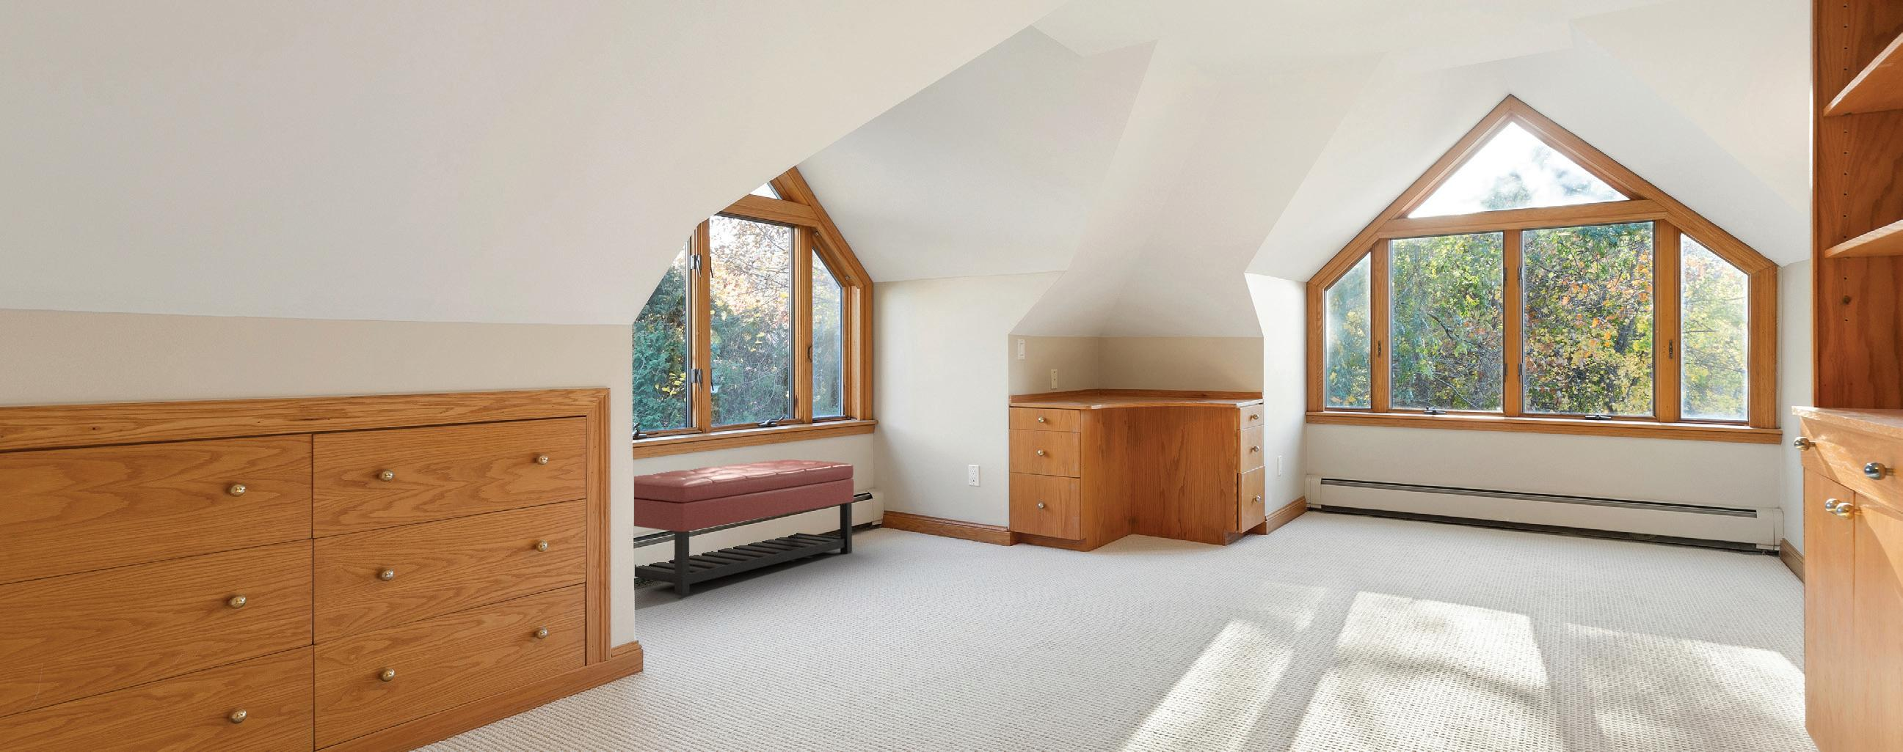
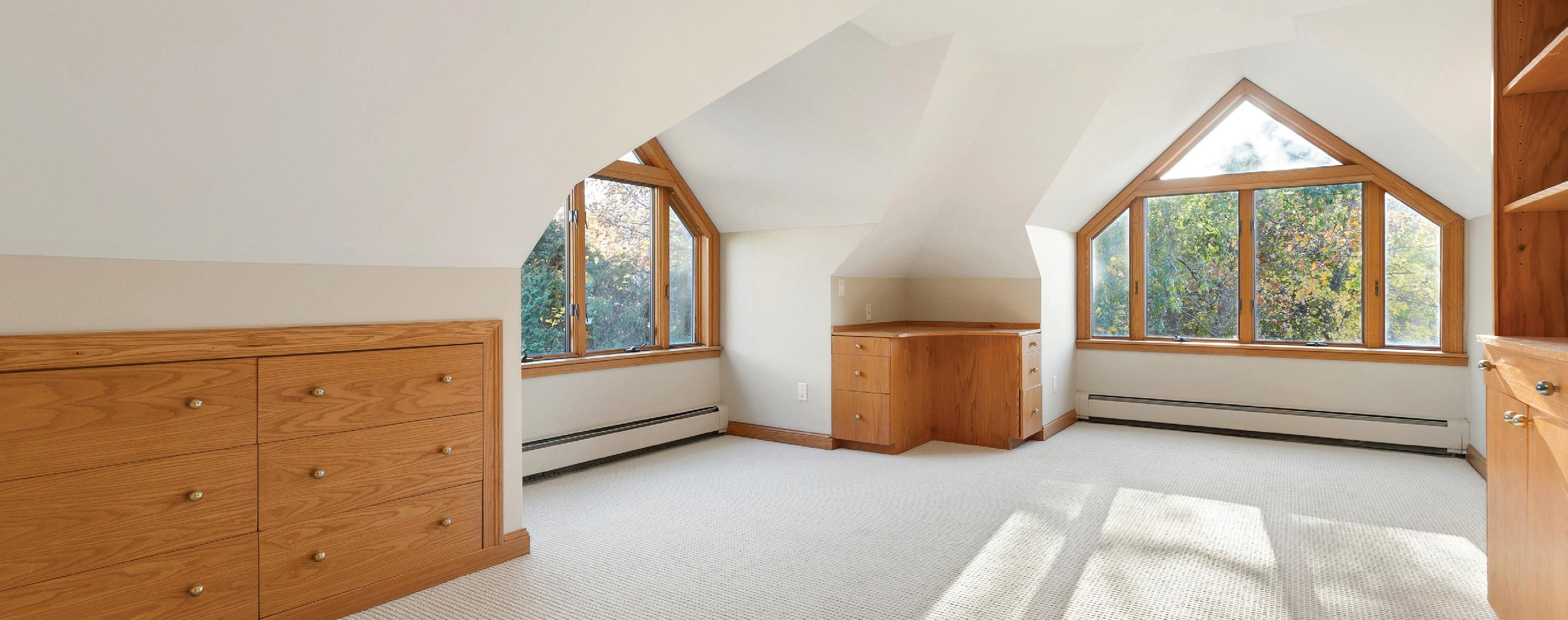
- ottoman [634,458,854,597]
